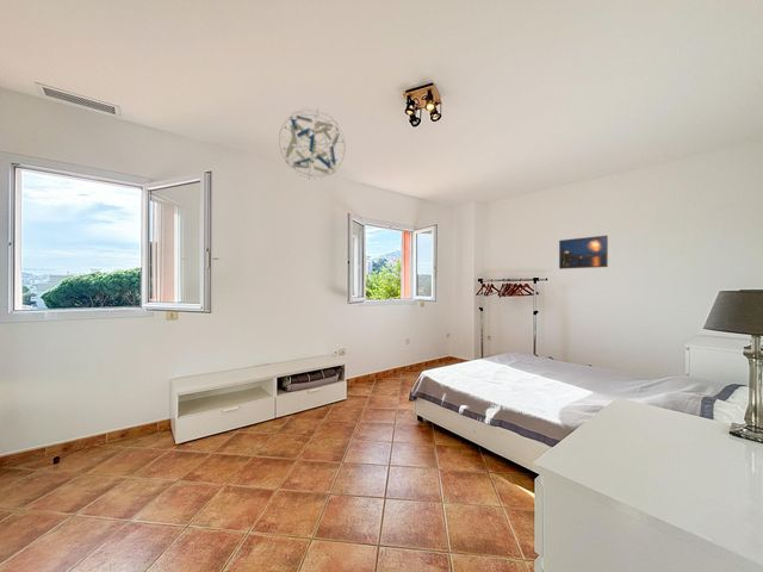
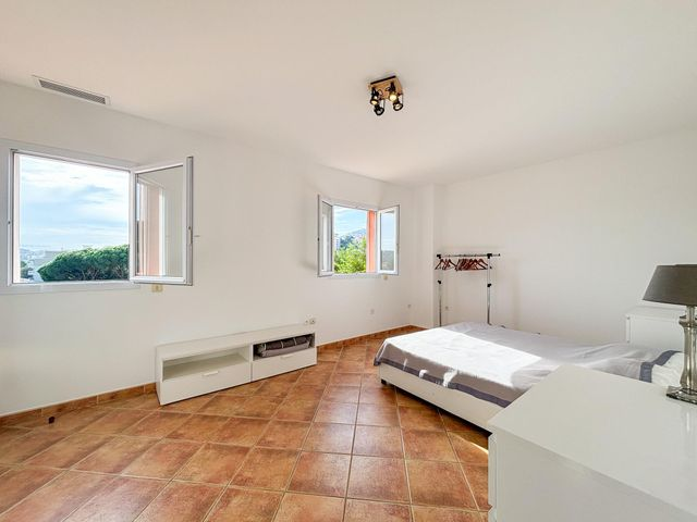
- hanging mobile [278,107,347,180]
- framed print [558,235,609,271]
